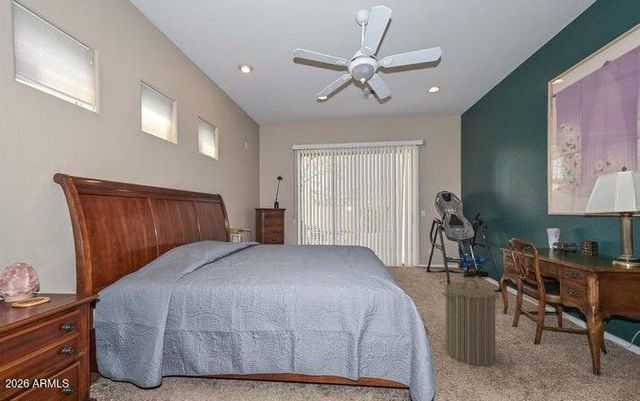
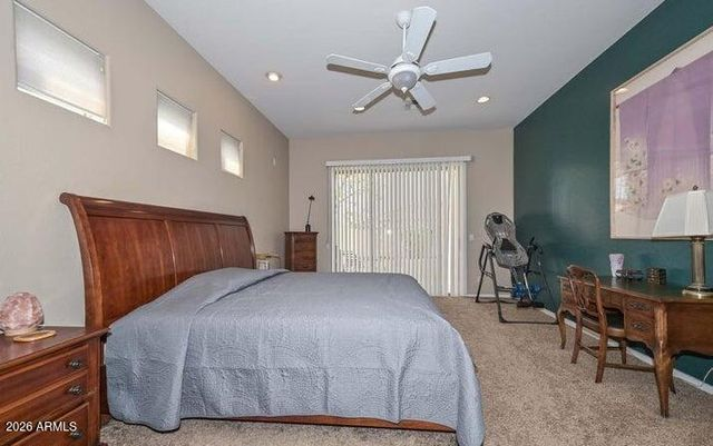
- laundry hamper [441,278,500,367]
